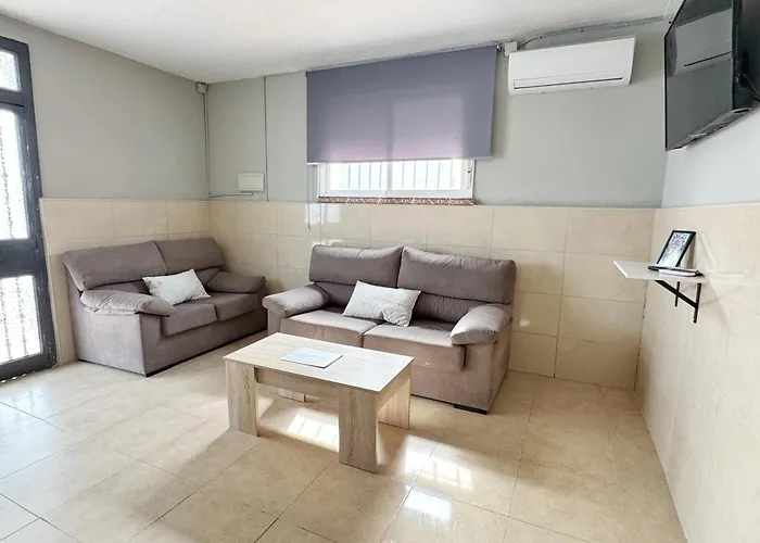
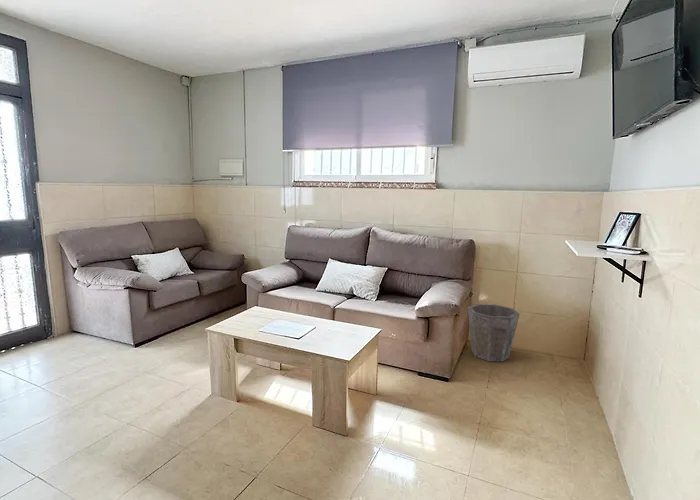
+ waste bin [467,303,520,363]
